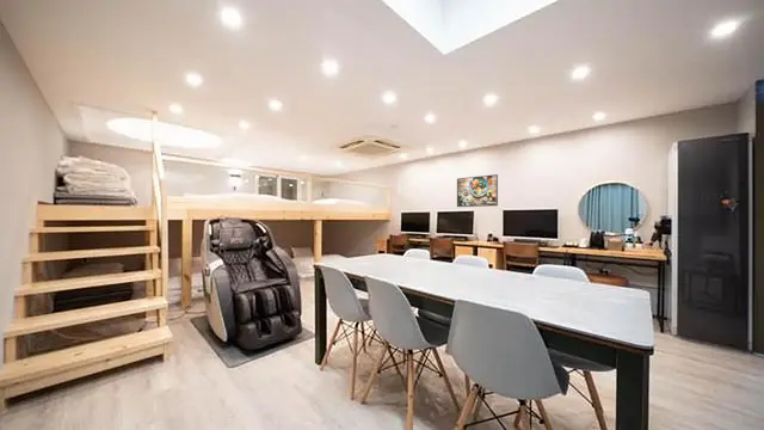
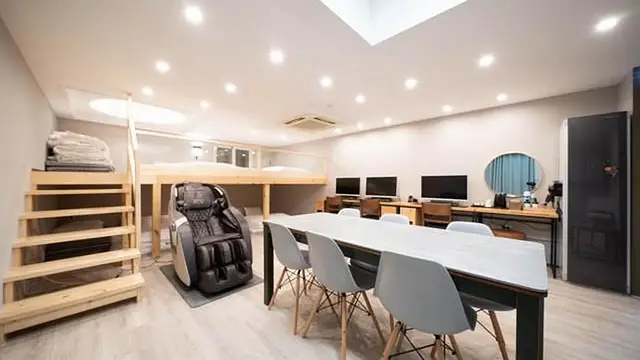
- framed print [456,173,499,208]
